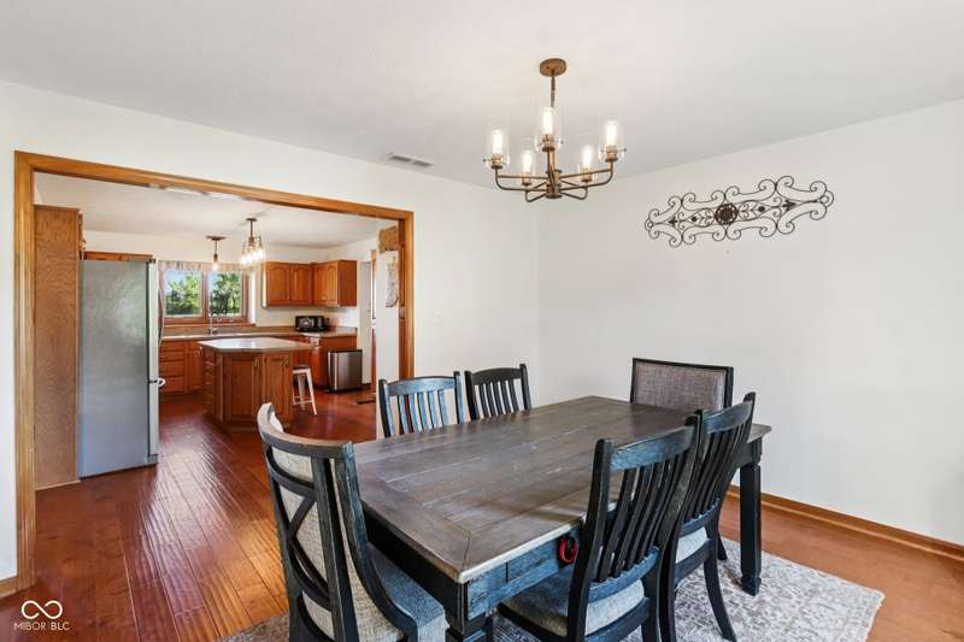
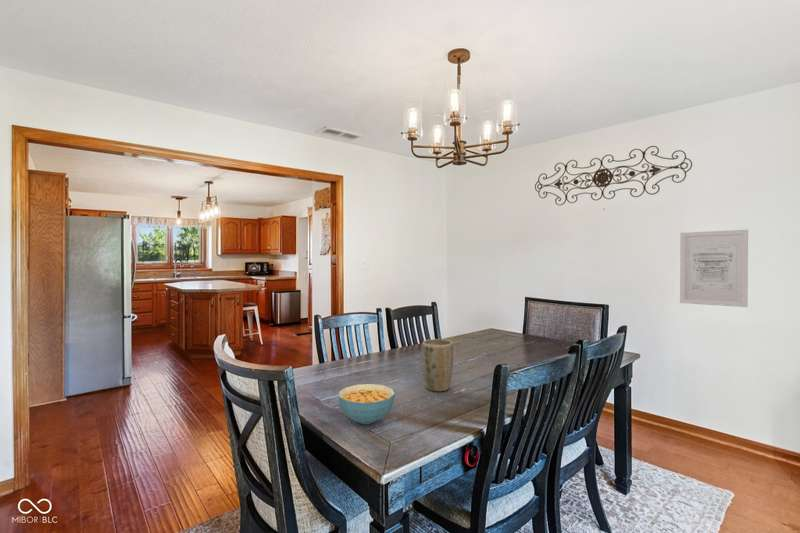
+ cereal bowl [337,383,396,425]
+ wall art [679,229,749,308]
+ plant pot [421,338,454,392]
